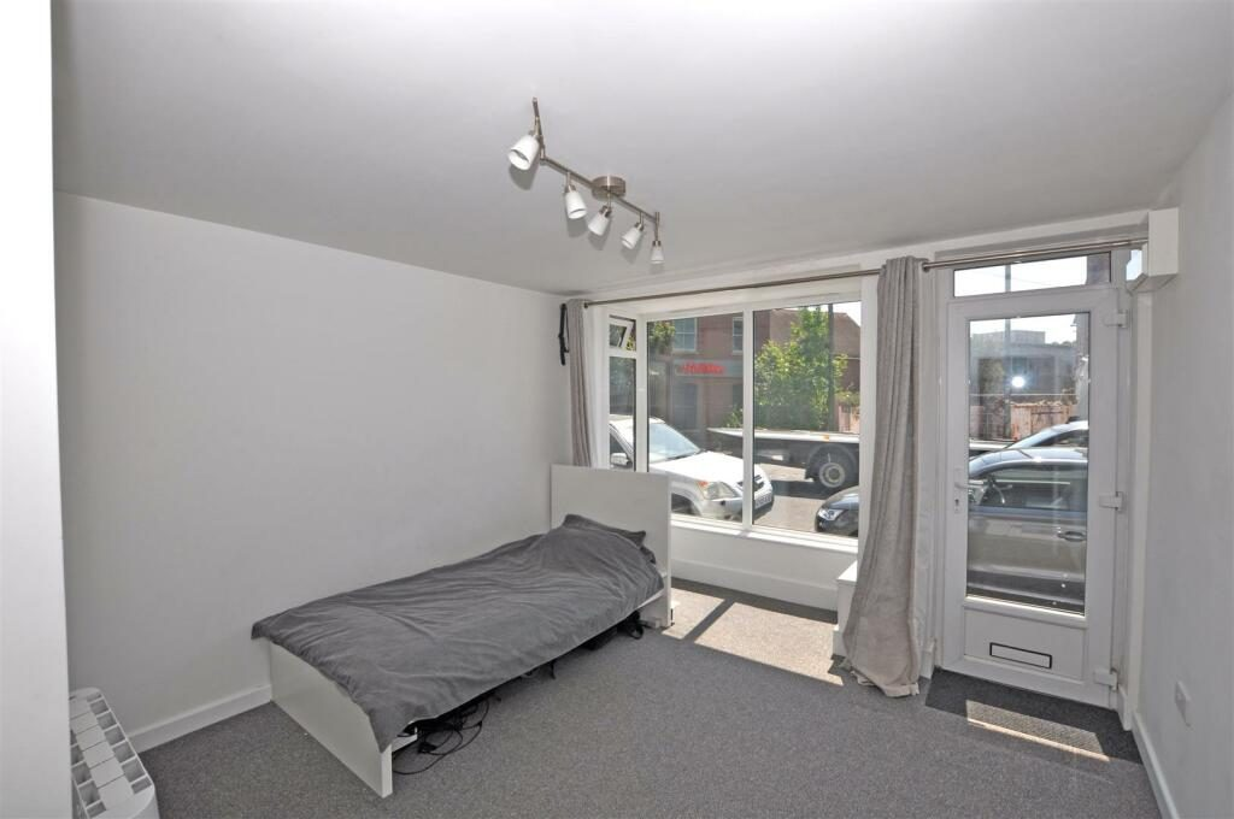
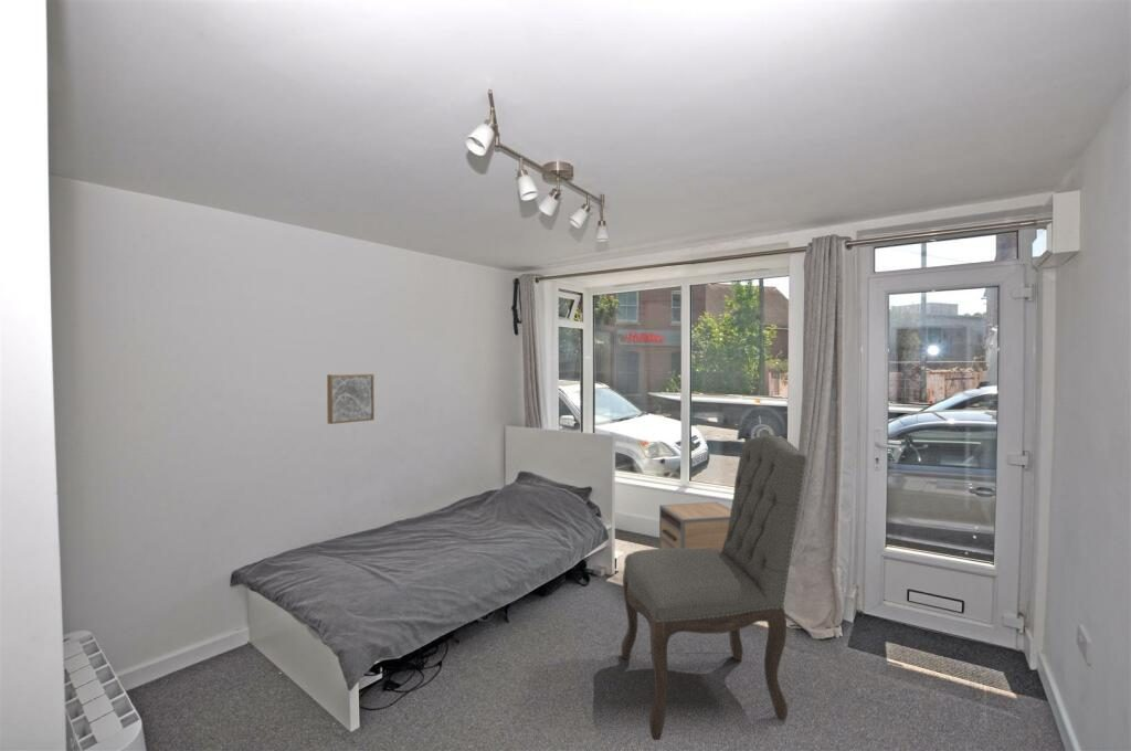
+ wall art [326,373,376,425]
+ chair [620,434,807,741]
+ nightstand [658,501,731,552]
